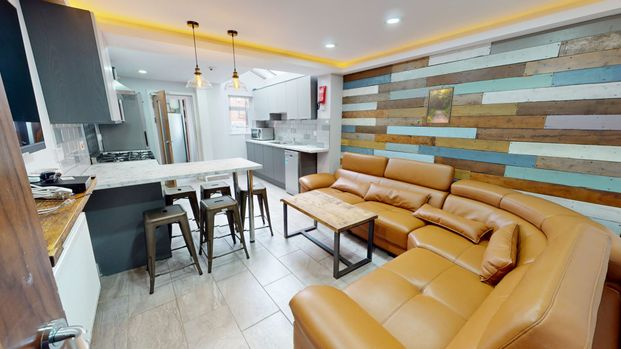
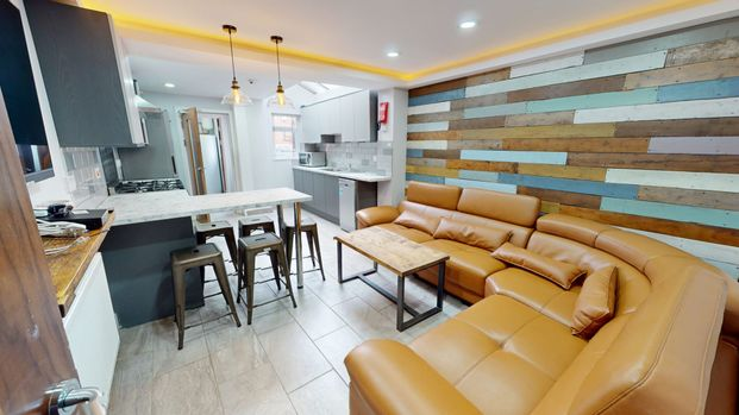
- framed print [424,86,455,125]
